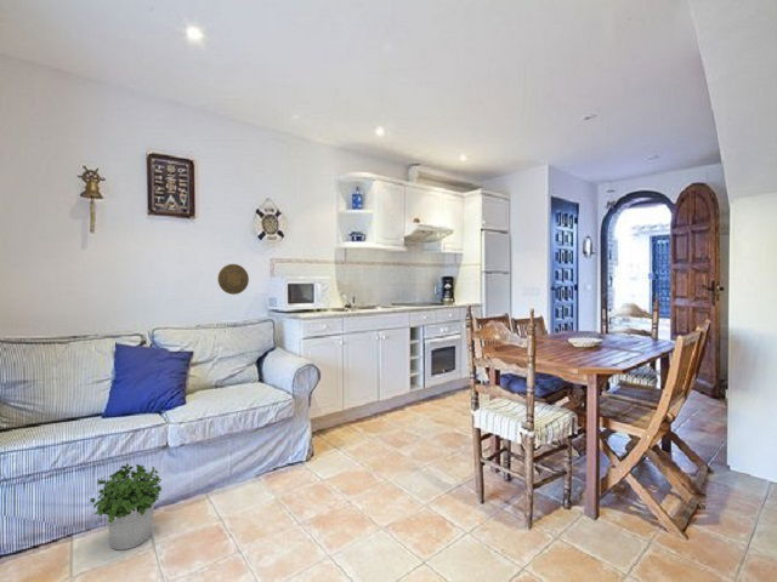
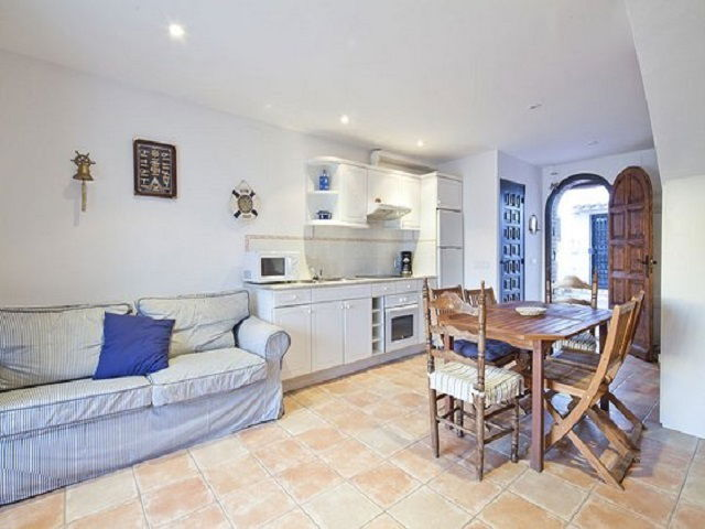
- potted plant [89,462,164,550]
- decorative plate [217,263,250,296]
